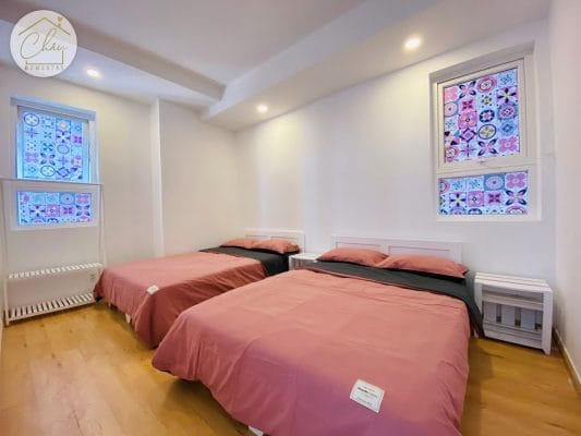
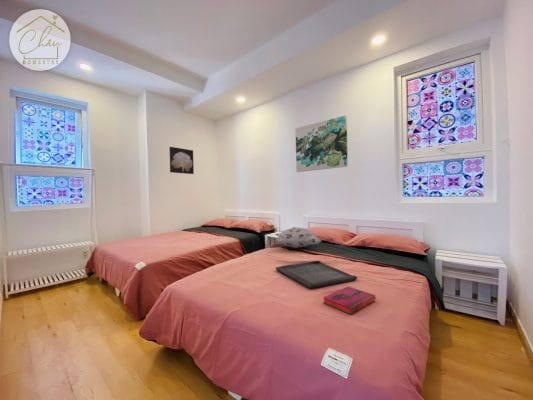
+ wall art [168,146,195,175]
+ decorative pillow [273,226,322,249]
+ wall art [295,115,349,173]
+ serving tray [275,260,358,289]
+ hardback book [322,286,377,316]
